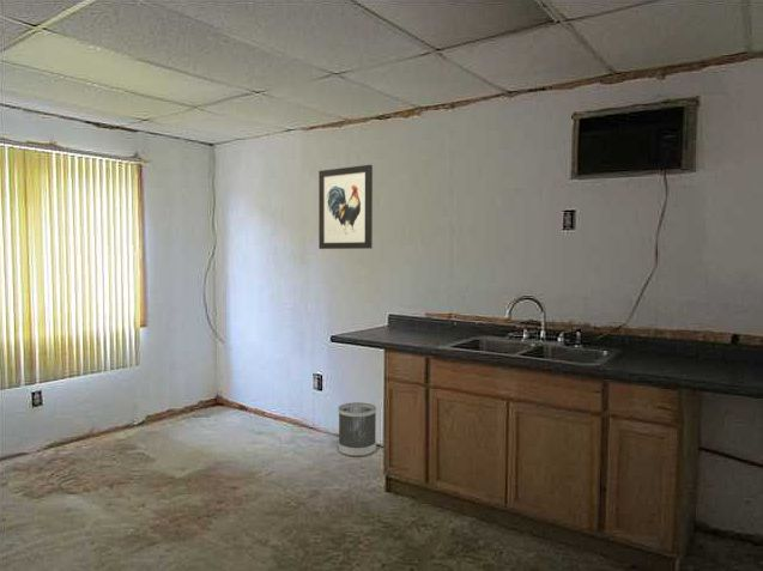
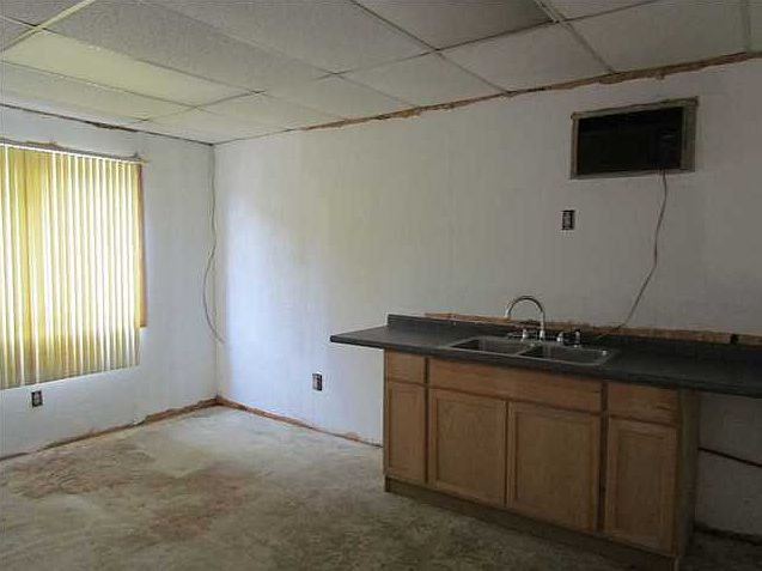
- wastebasket [338,401,377,457]
- wall art [317,164,374,250]
